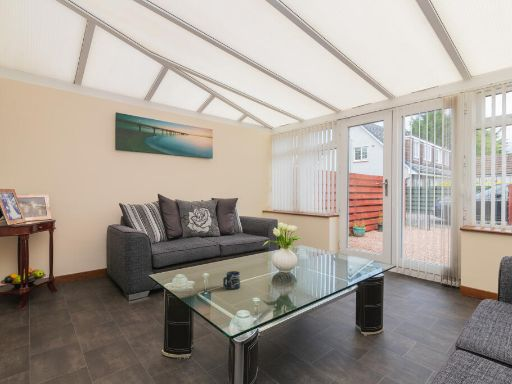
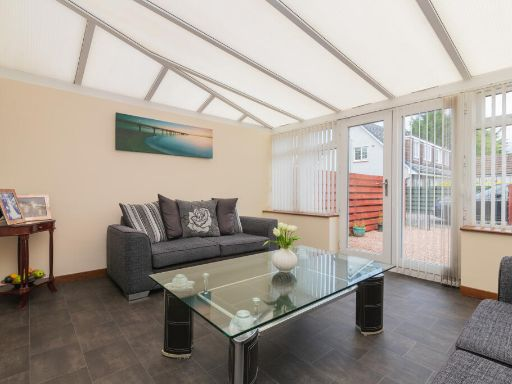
- cup [222,270,241,290]
